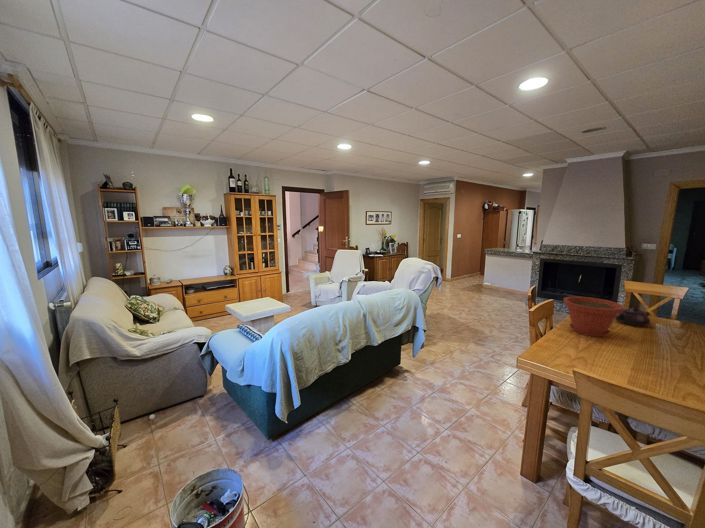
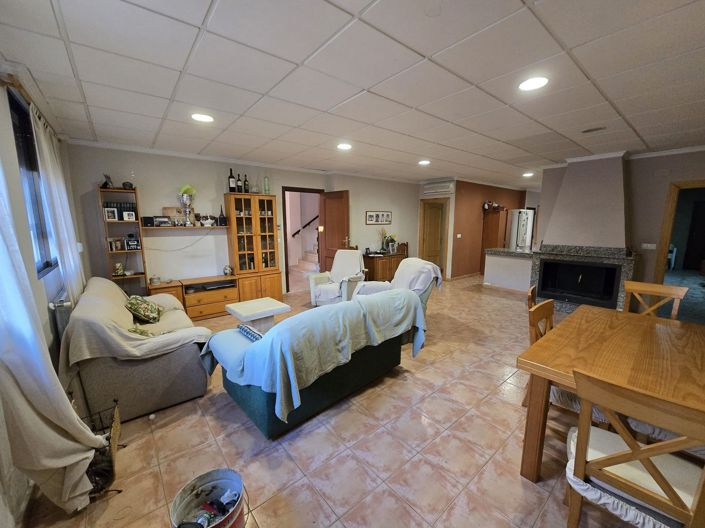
- plant pot [562,296,625,338]
- teapot [615,307,652,327]
